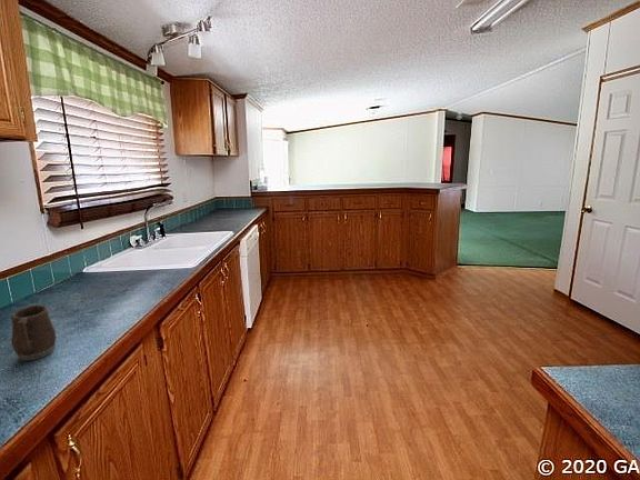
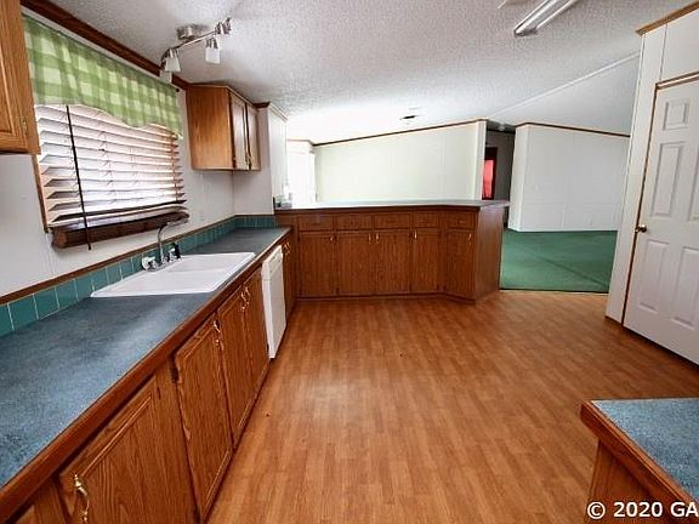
- mug [10,303,57,361]
